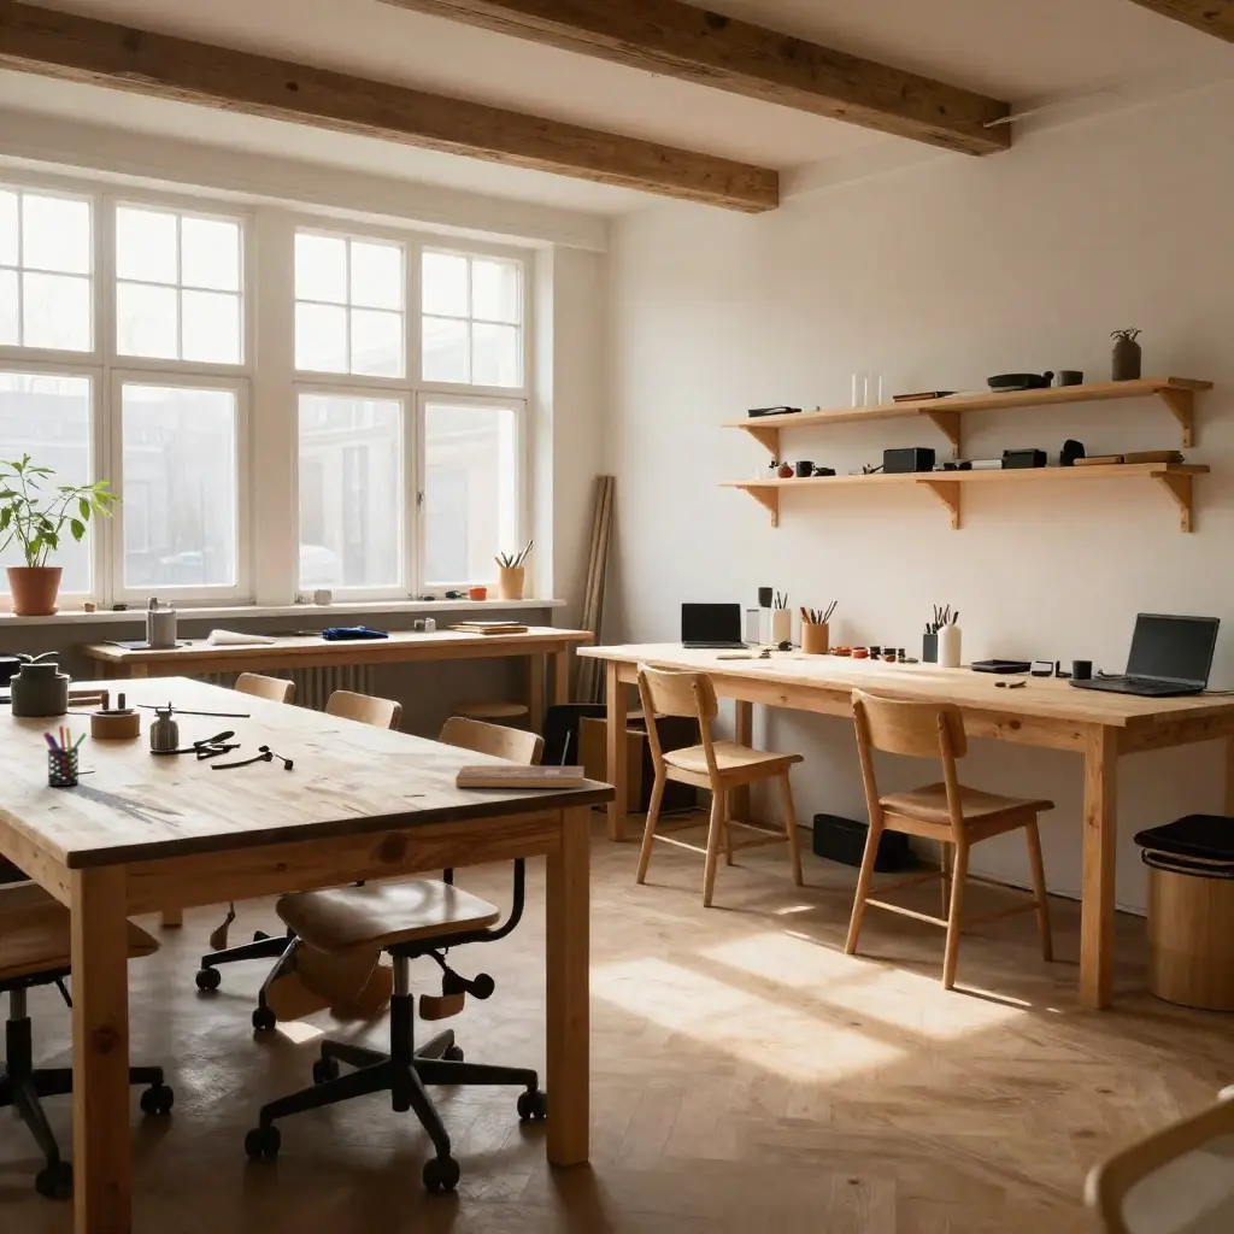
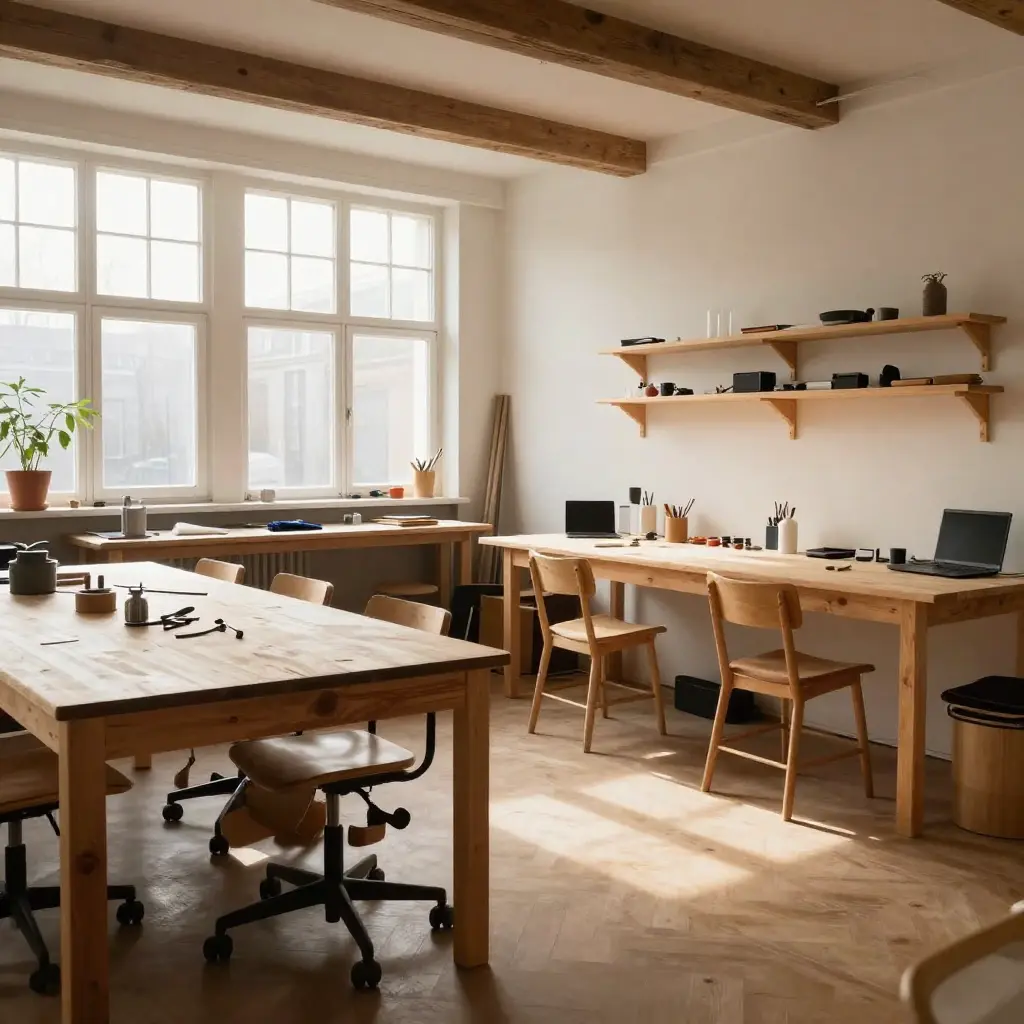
- bible [454,764,586,789]
- pen holder [42,724,88,787]
